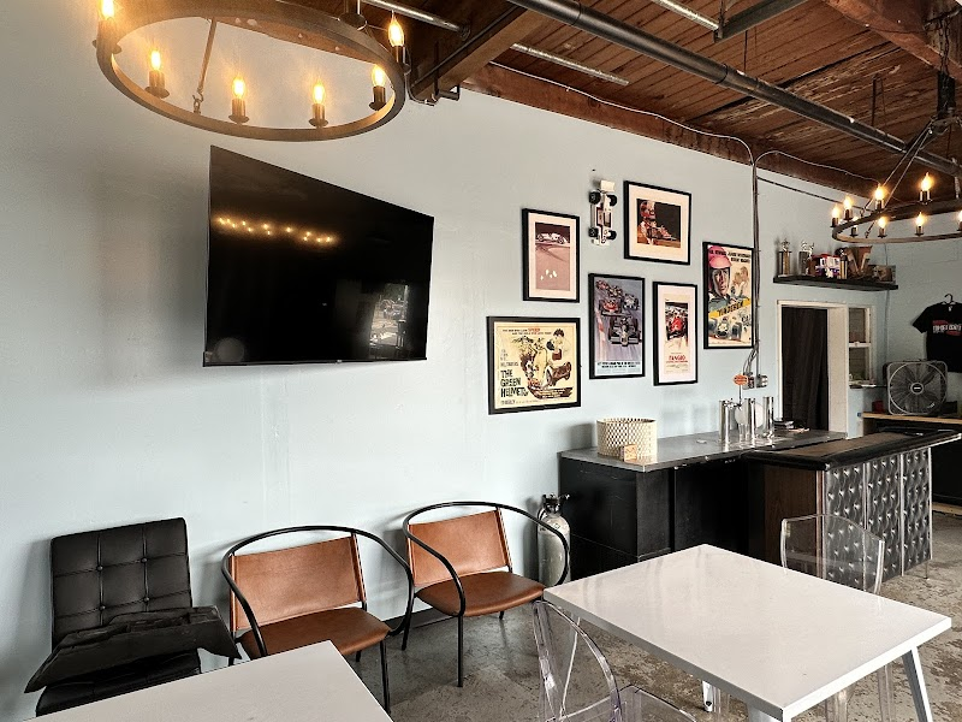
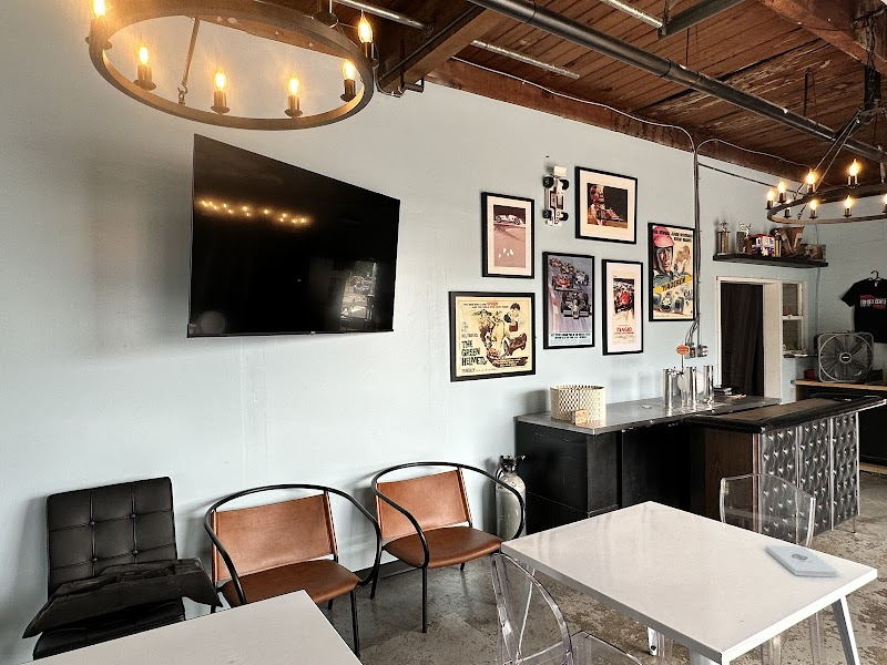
+ notepad [765,544,838,579]
